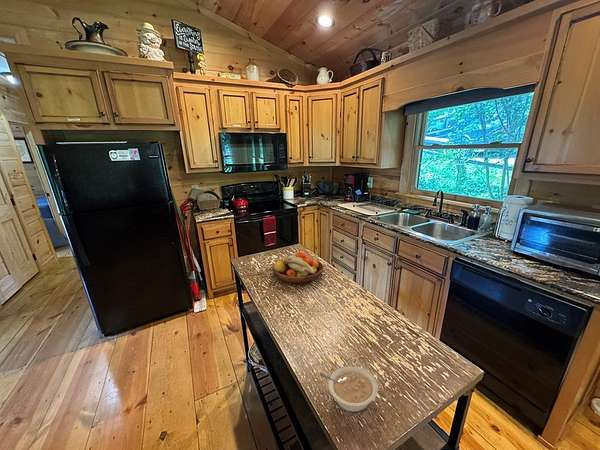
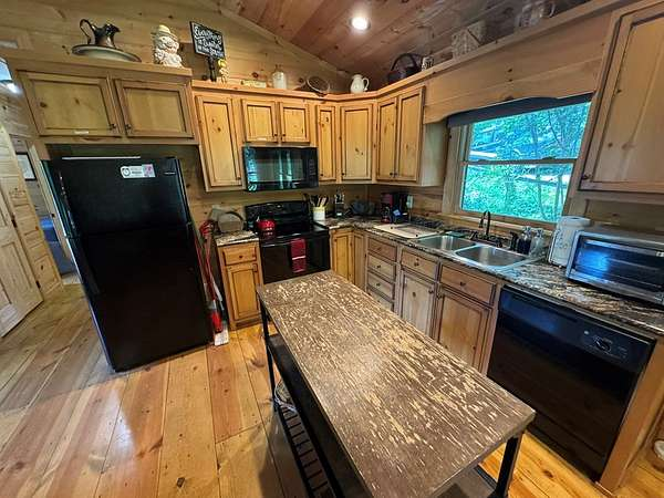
- fruit bowl [271,251,324,284]
- legume [319,365,379,413]
